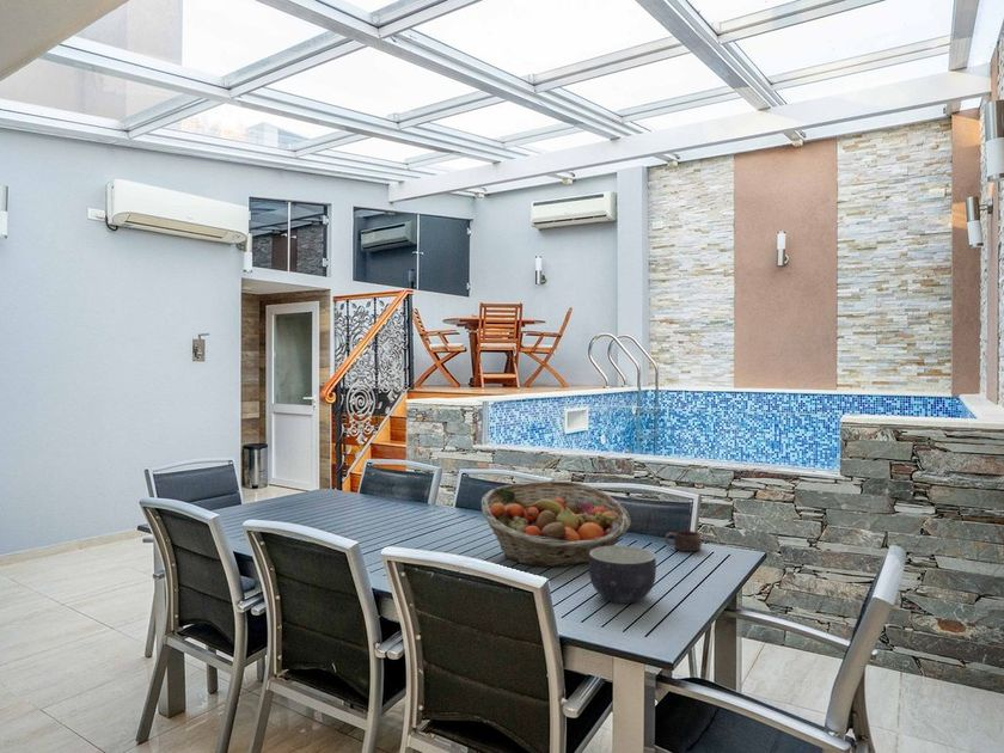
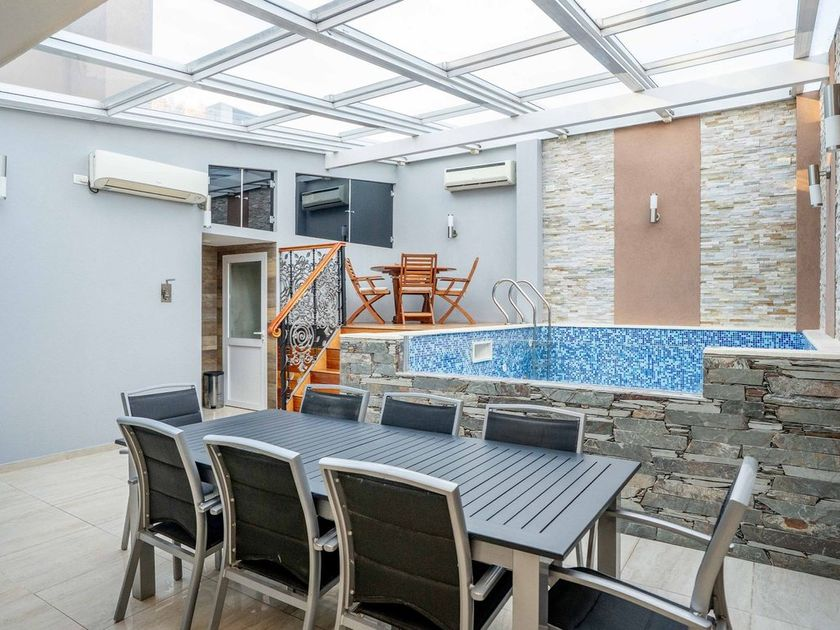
- bowl [588,545,657,605]
- fruit basket [480,479,632,568]
- cup [663,529,703,552]
